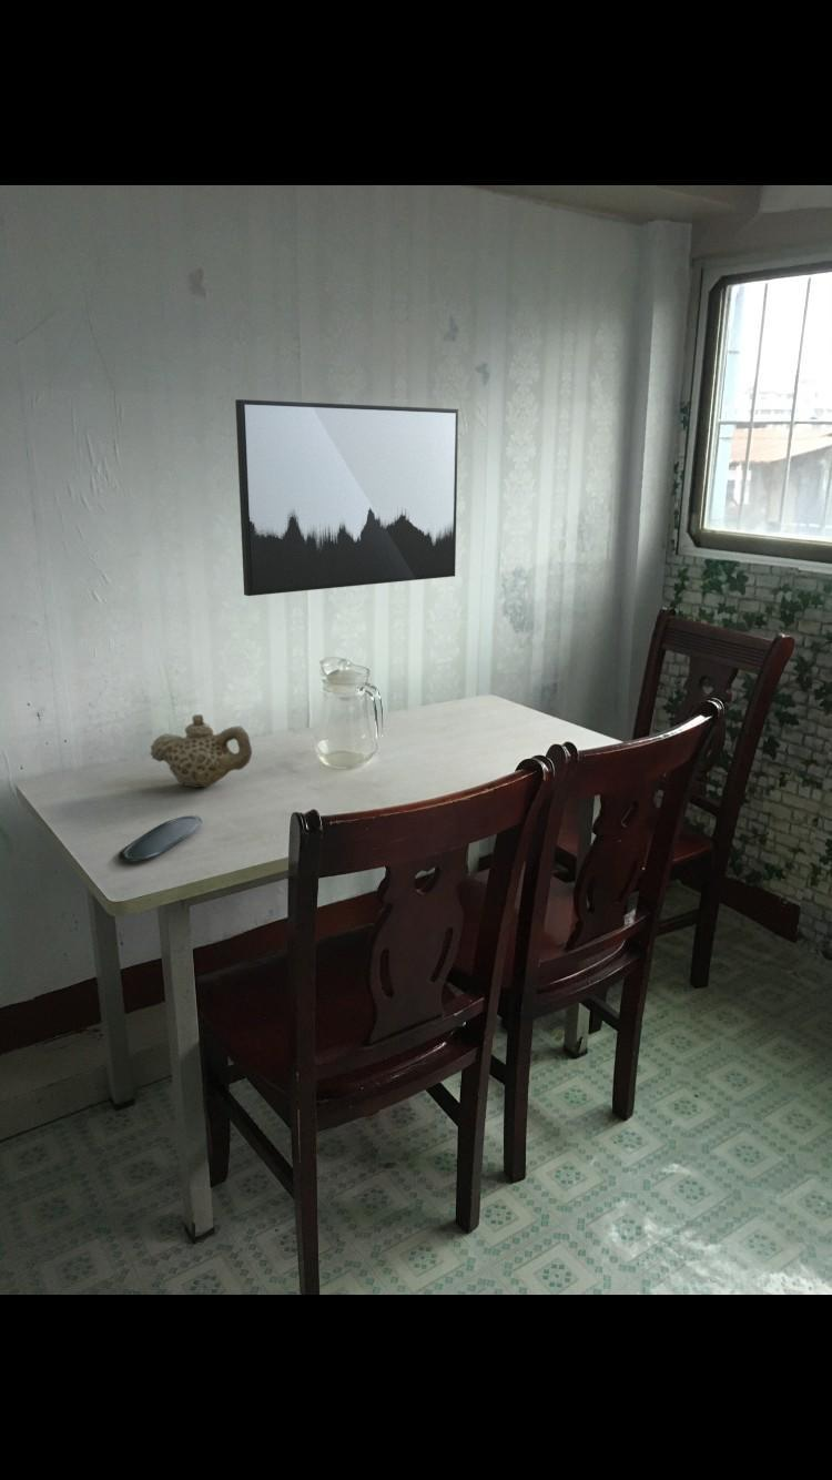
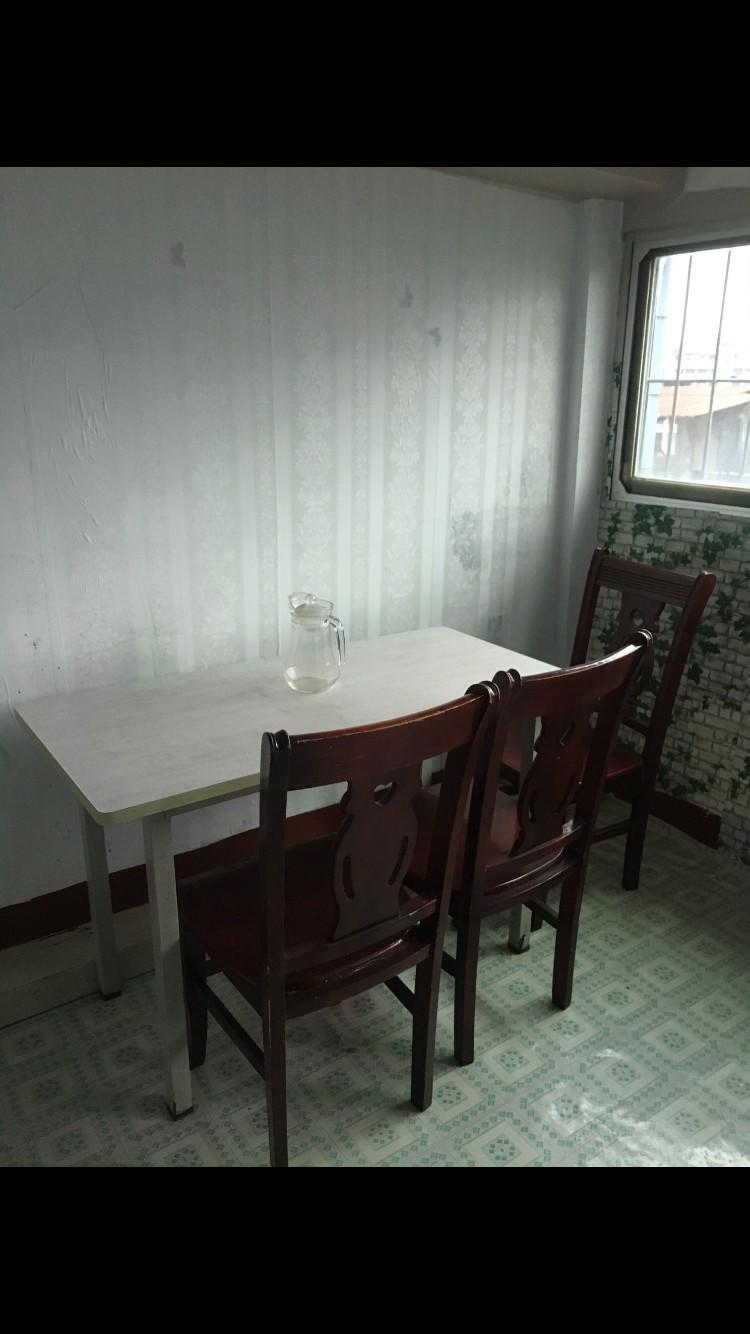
- oval tray [118,814,203,862]
- wall art [234,398,459,597]
- teapot [149,713,253,789]
